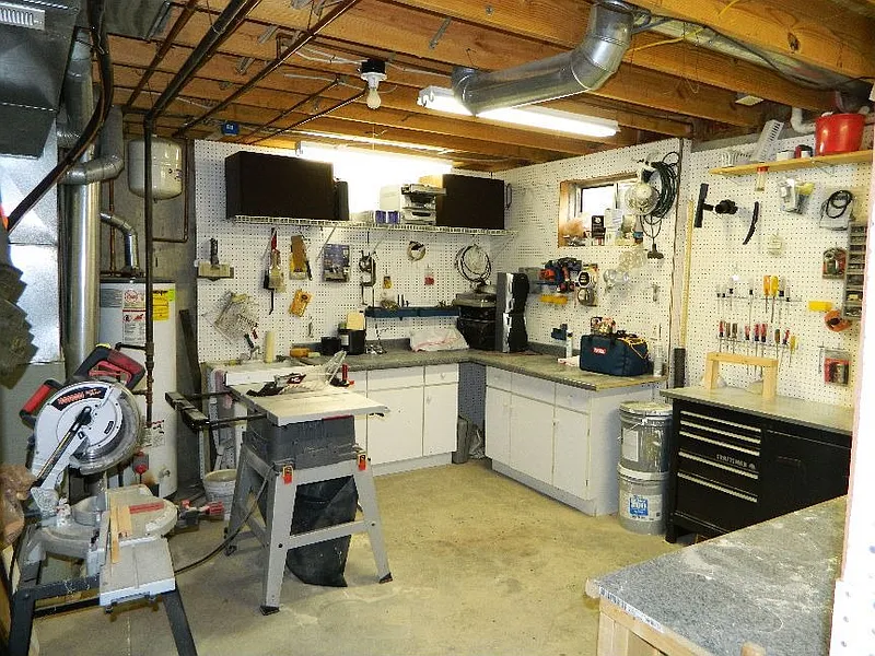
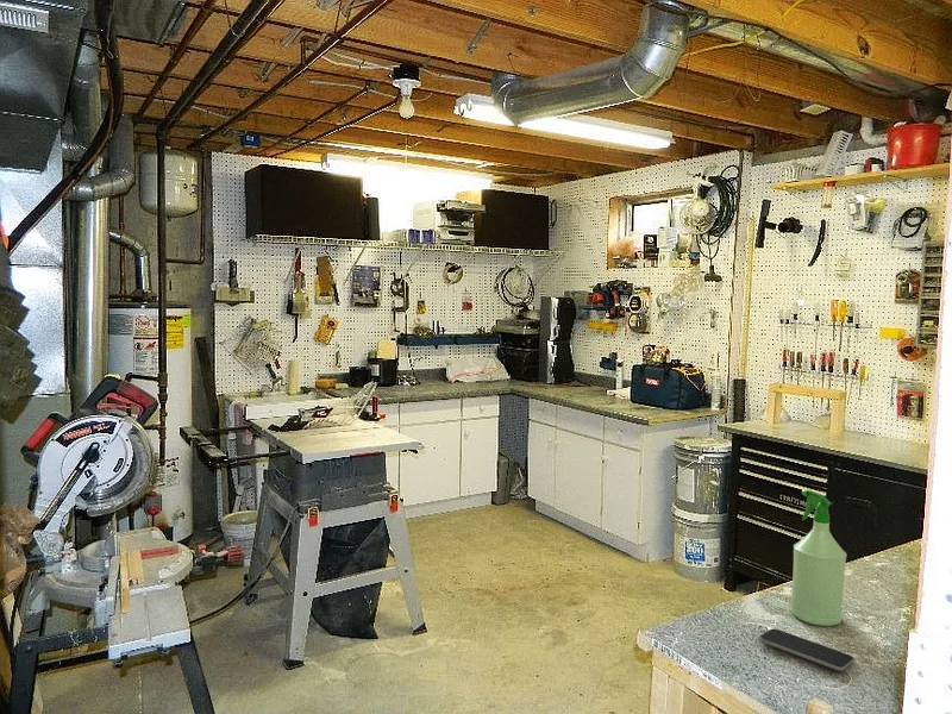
+ smartphone [758,627,856,672]
+ spray bottle [790,488,848,627]
